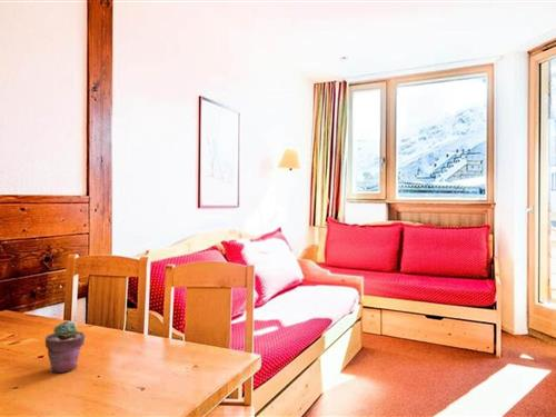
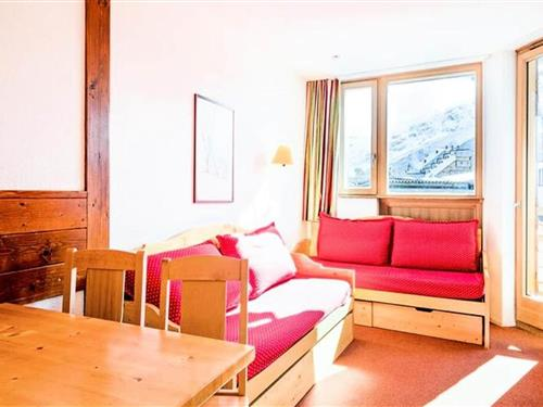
- potted succulent [44,319,86,374]
